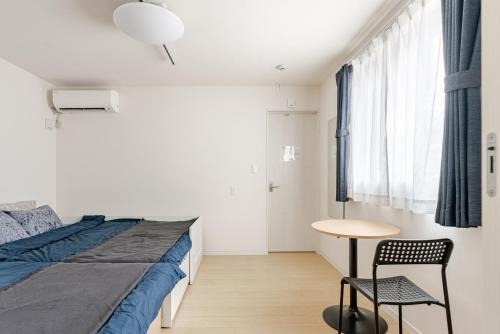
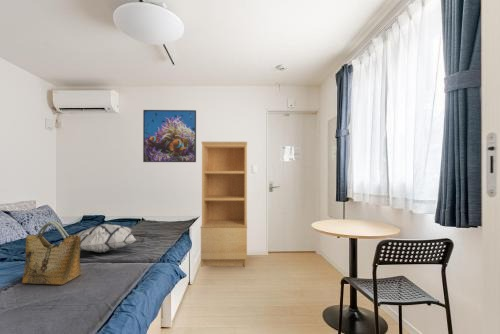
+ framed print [142,109,197,163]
+ decorative pillow [74,223,137,253]
+ bookcase [199,141,248,268]
+ grocery bag [21,220,83,286]
